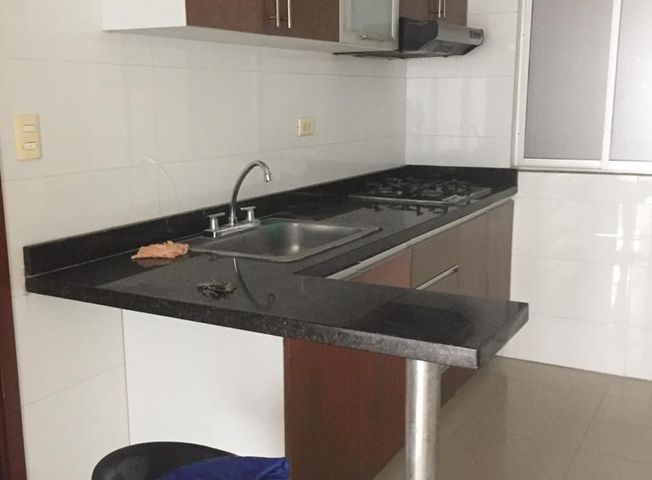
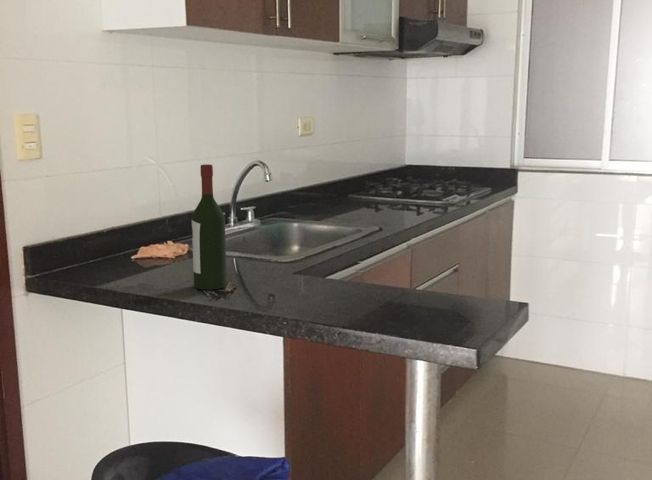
+ wine bottle [191,163,228,291]
